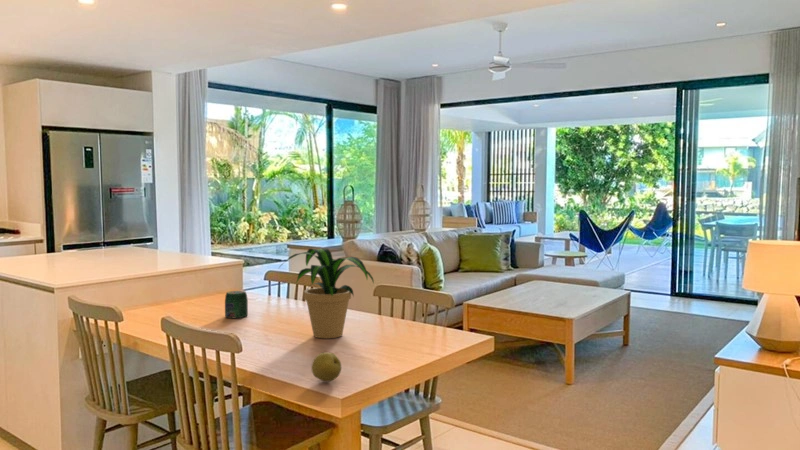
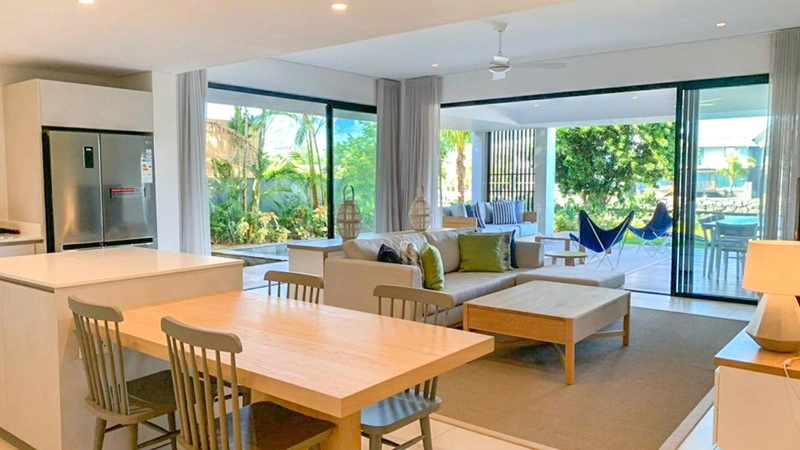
- potted plant [278,248,375,339]
- jar [224,290,249,319]
- fruit [310,352,342,383]
